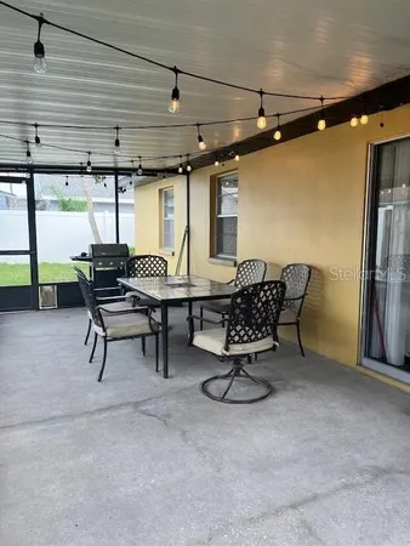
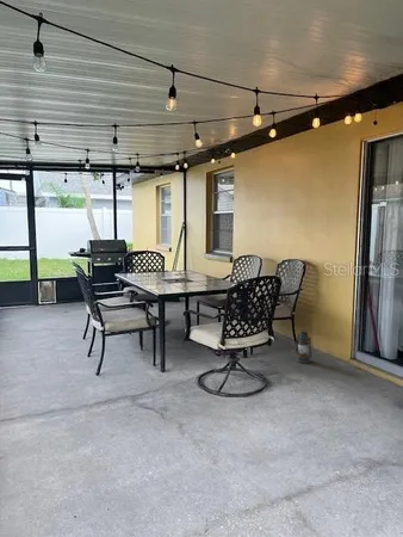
+ lantern [293,329,316,364]
